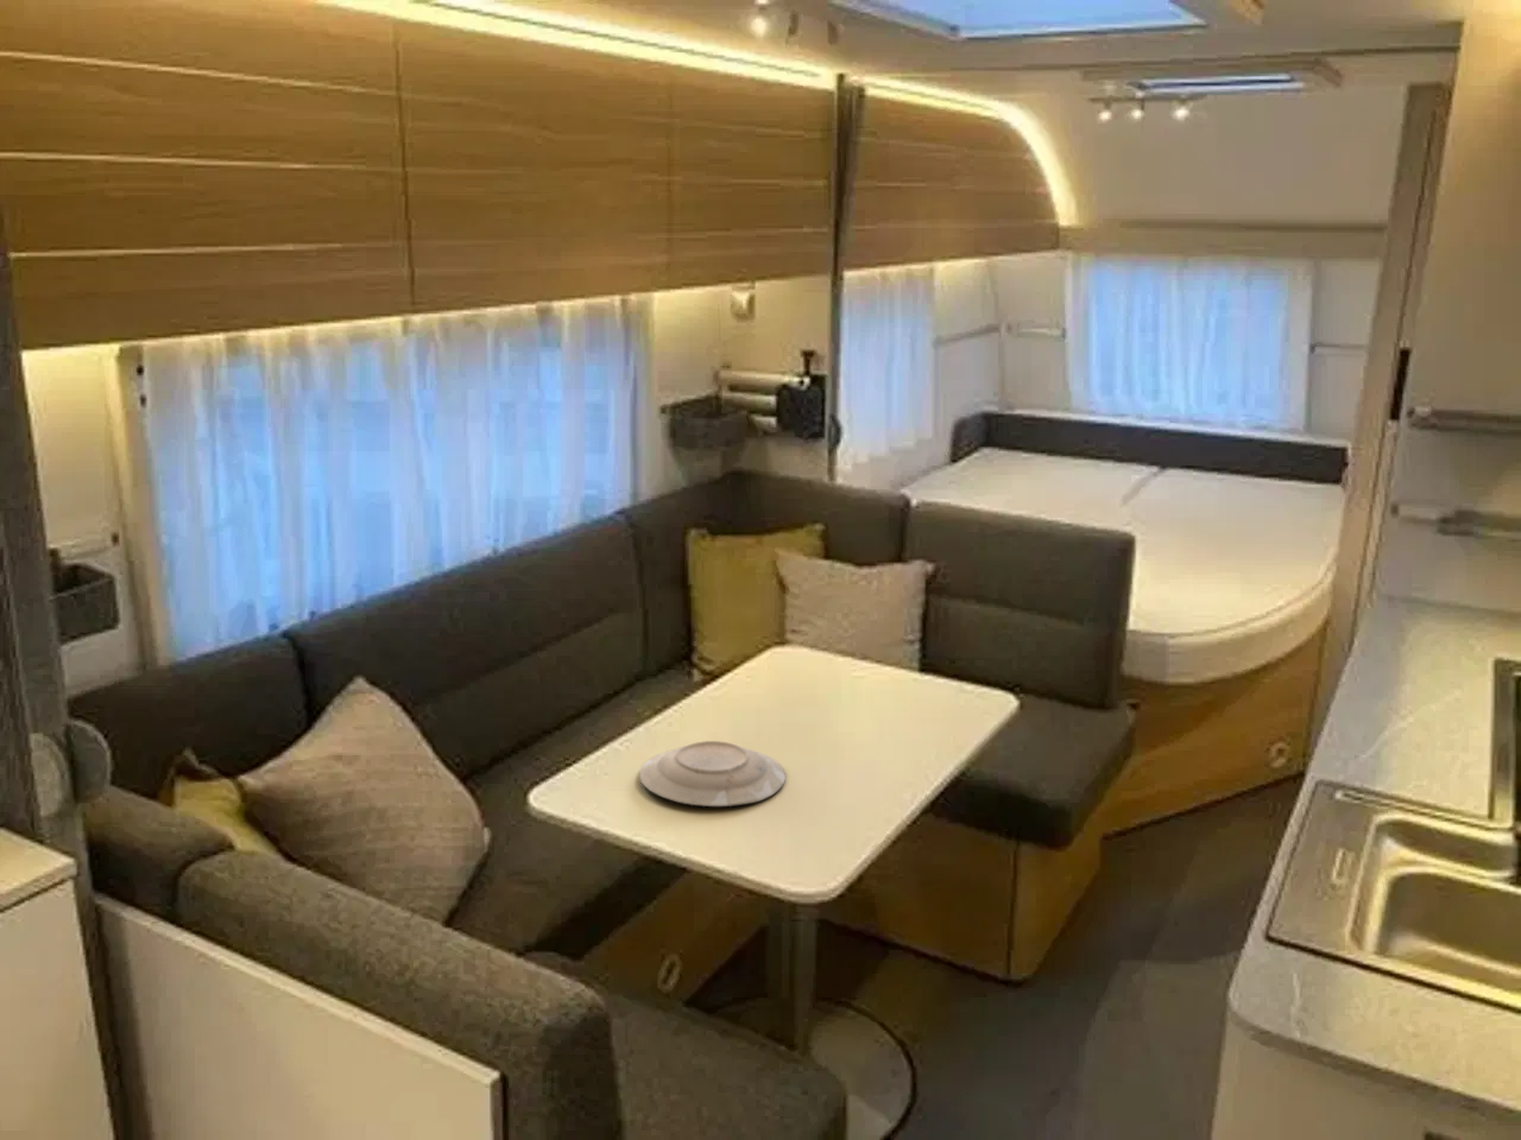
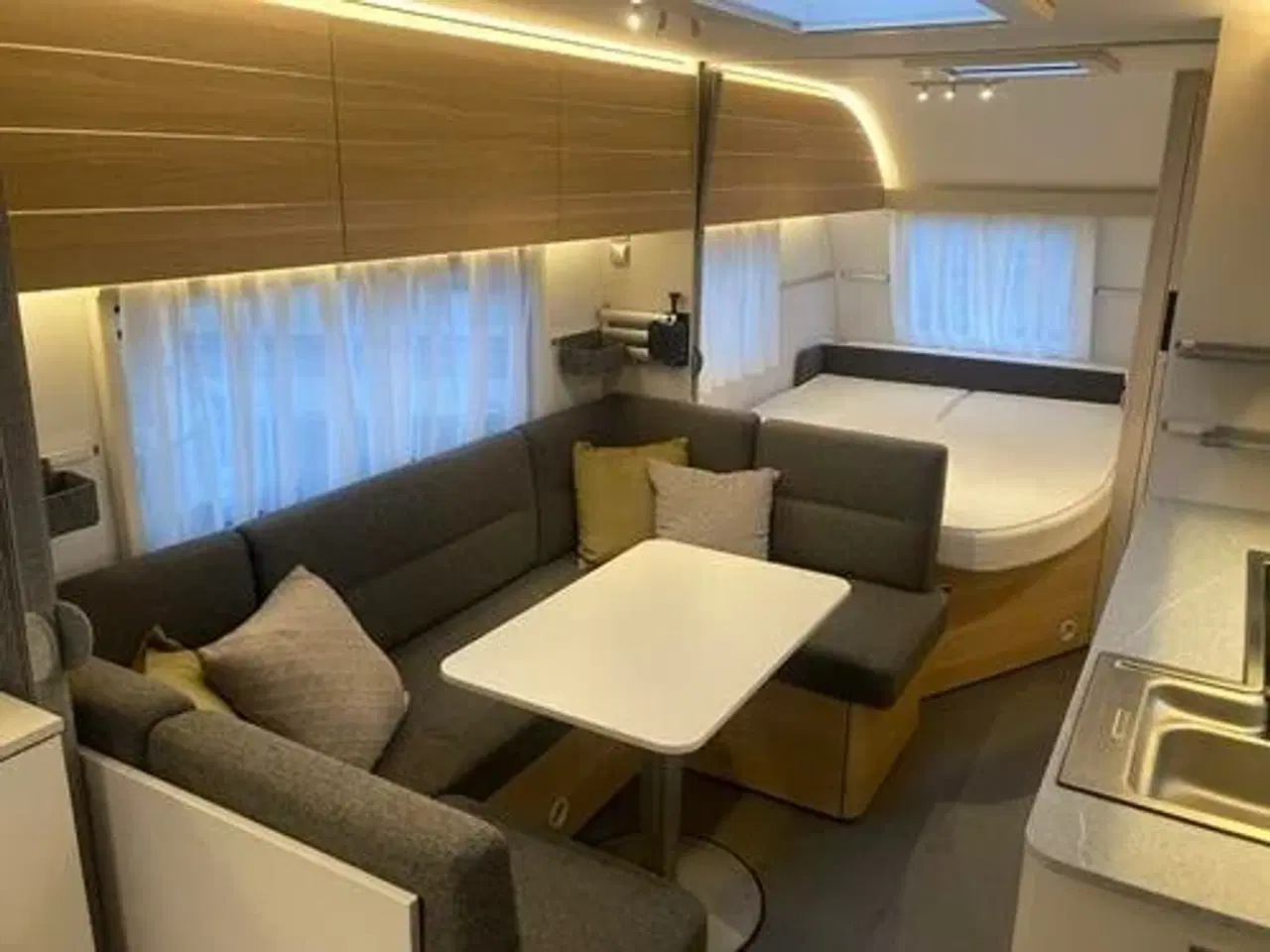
- plate [638,740,787,807]
